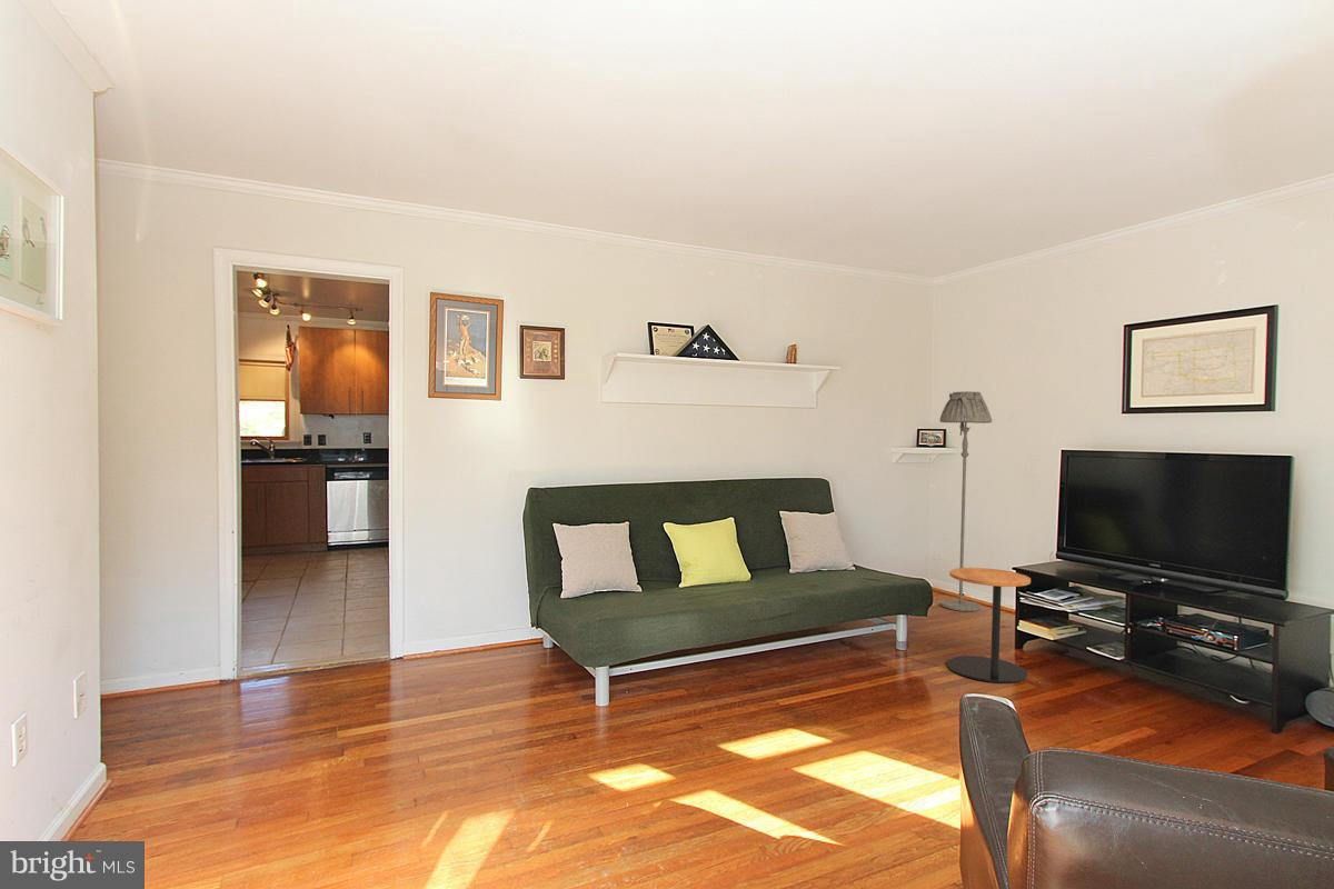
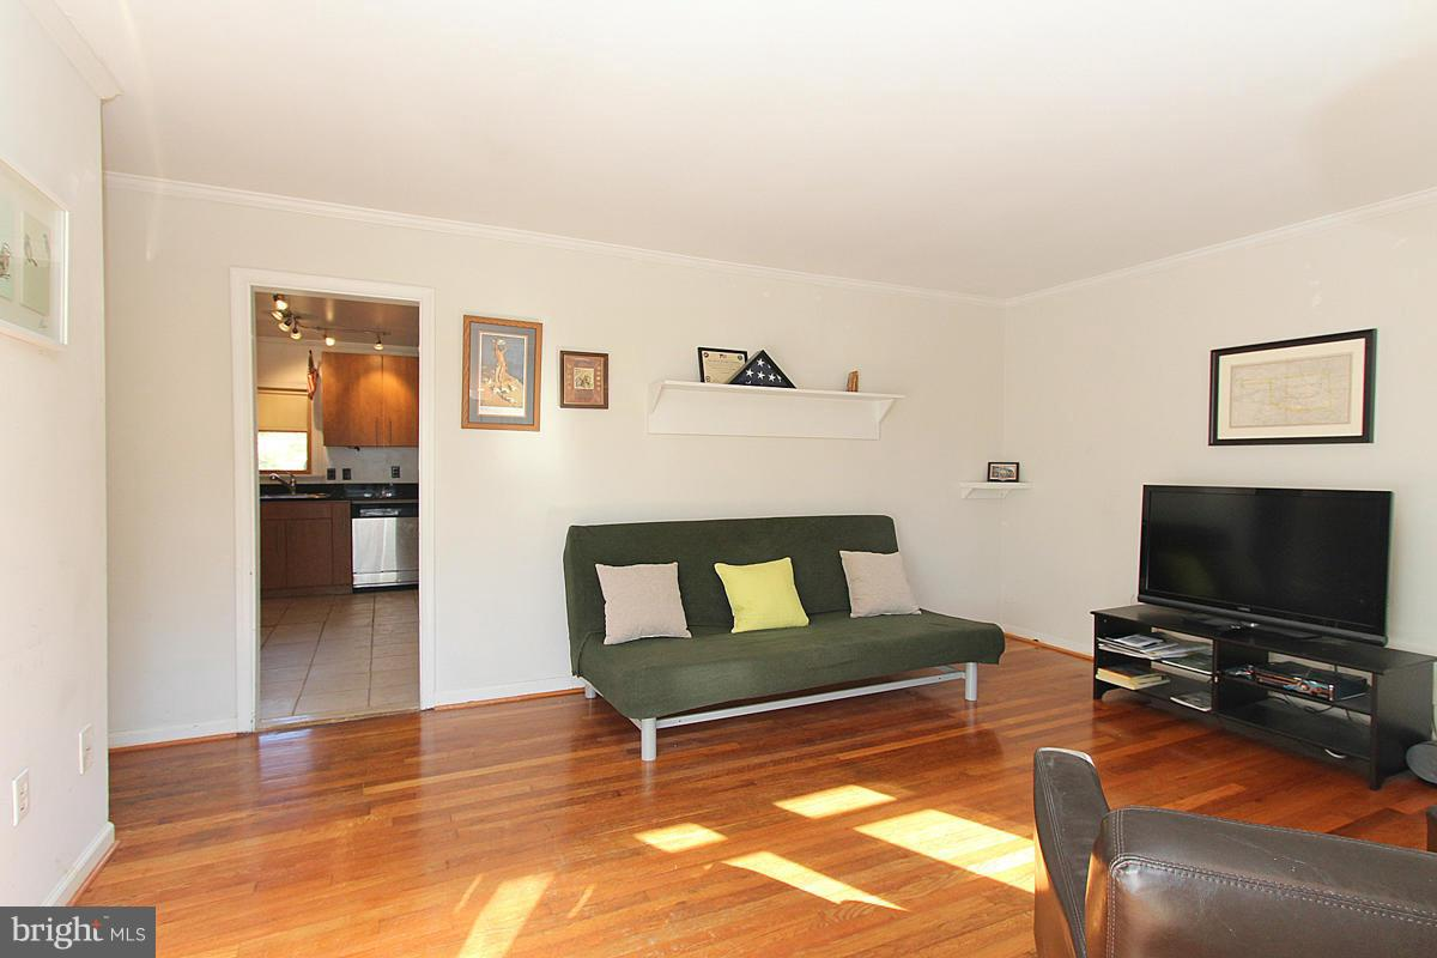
- side table [946,567,1032,683]
- floor lamp [938,390,993,612]
